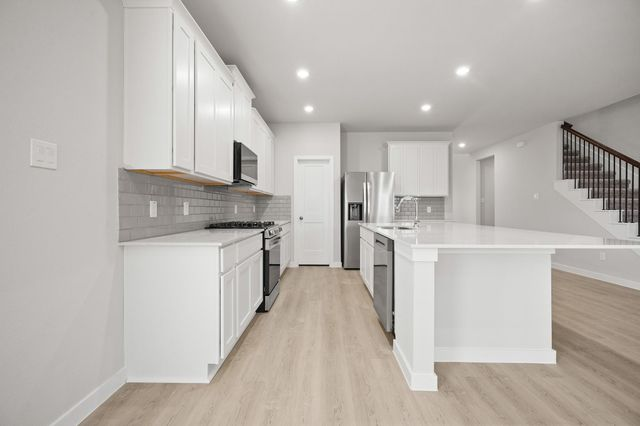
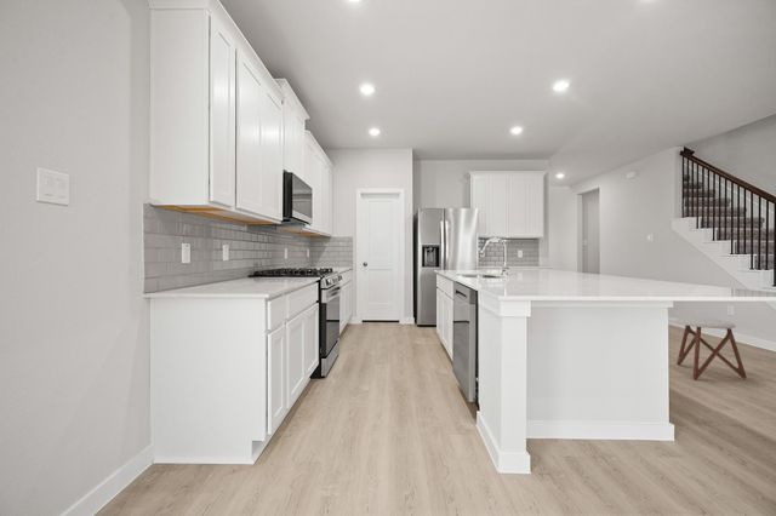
+ stool [674,316,748,380]
